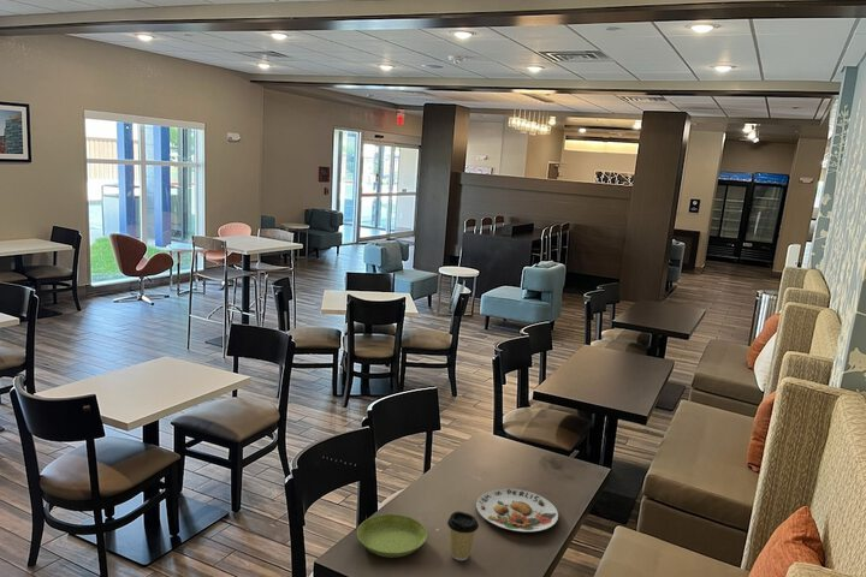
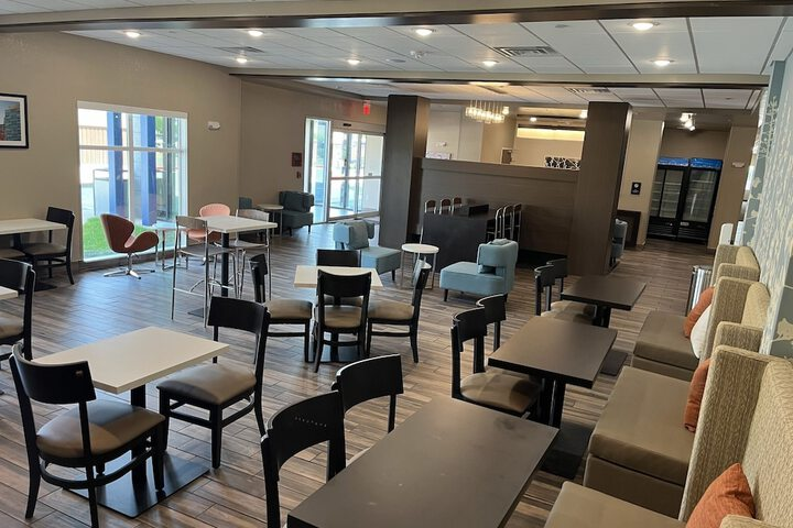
- plate [475,488,559,533]
- coffee cup [446,511,480,561]
- saucer [356,513,428,559]
